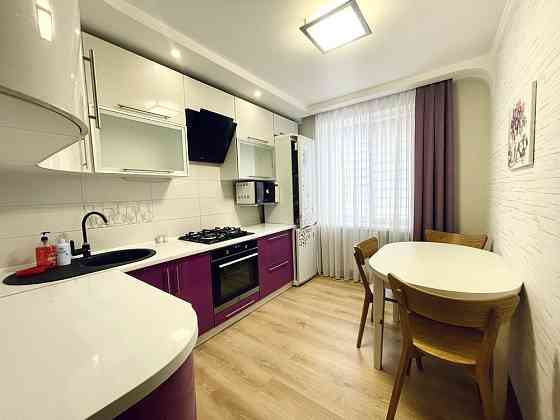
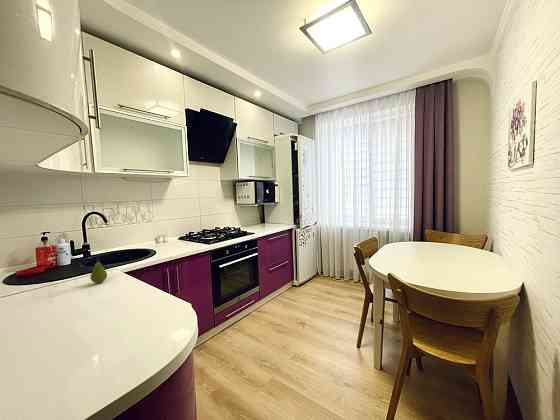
+ fruit [89,258,108,284]
